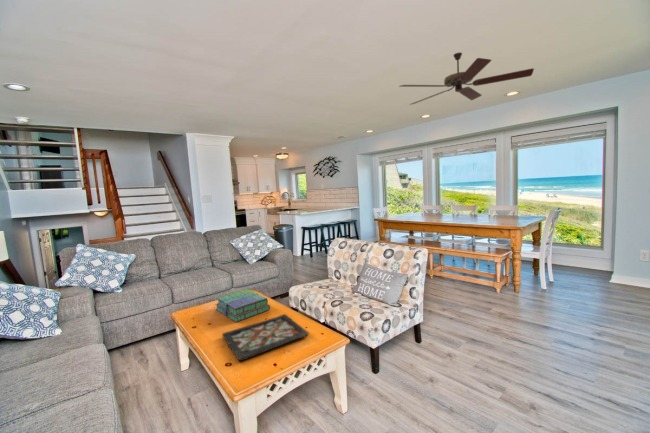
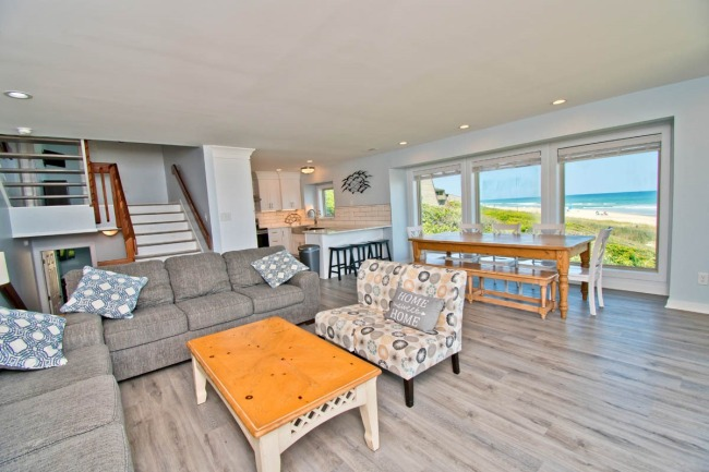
- stack of books [214,288,271,323]
- decorative tray [221,313,310,362]
- ceiling fan [398,51,535,106]
